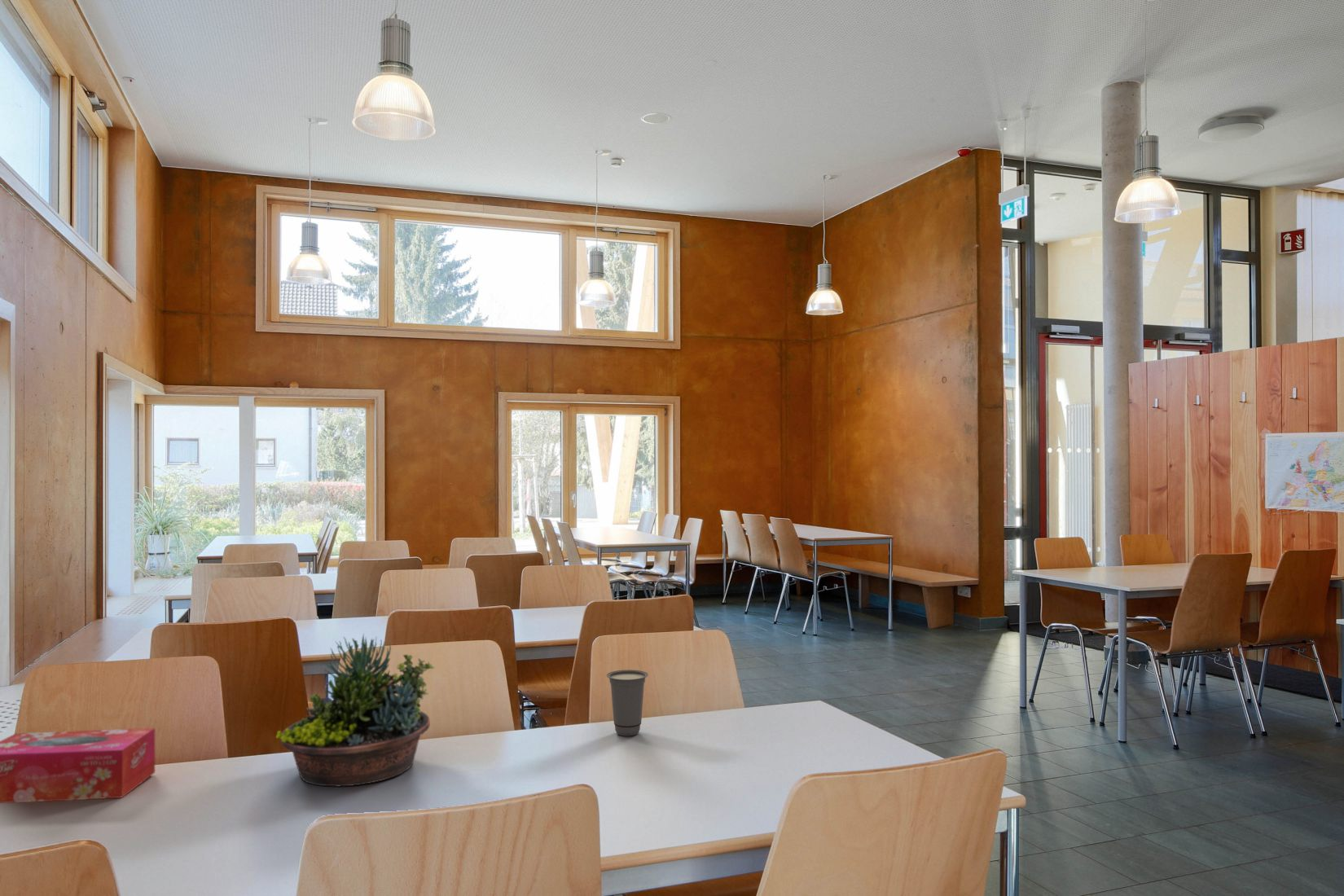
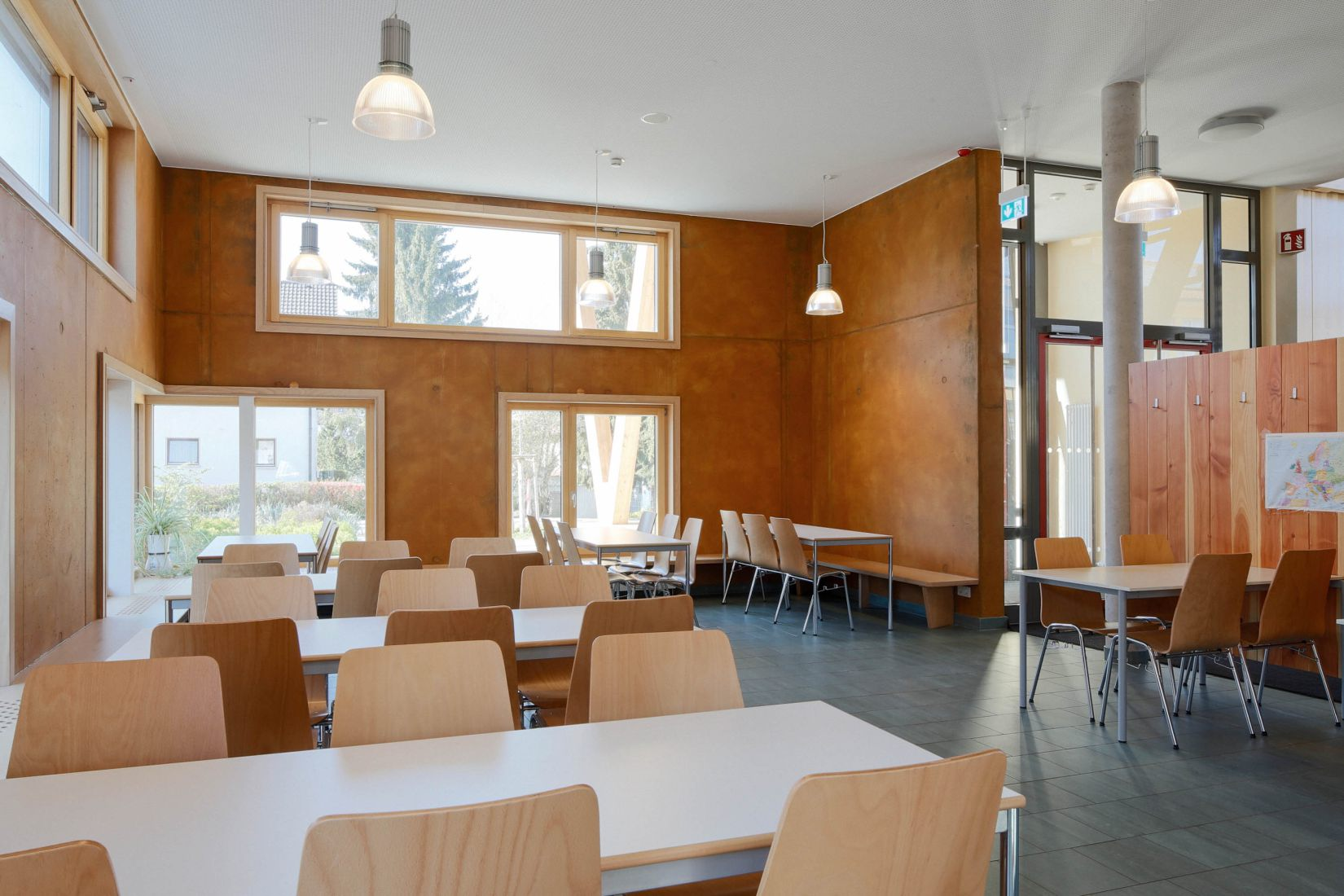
- tissue box [0,727,156,804]
- succulent planter [275,633,435,788]
- cup [606,670,649,736]
